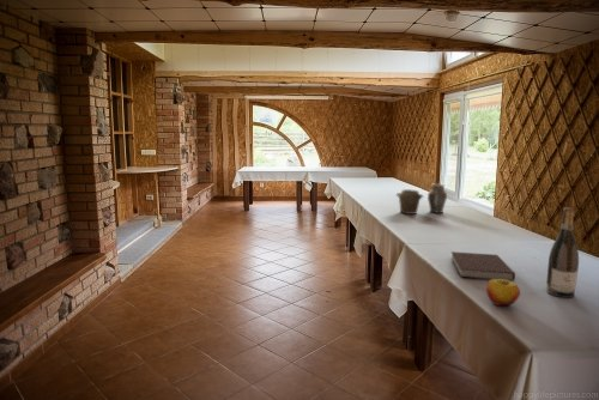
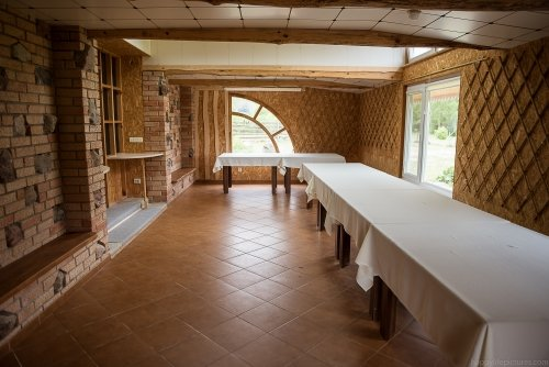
- apple [485,279,521,307]
- jar set [395,183,448,216]
- wine bottle [545,207,580,299]
- notebook [450,250,516,281]
